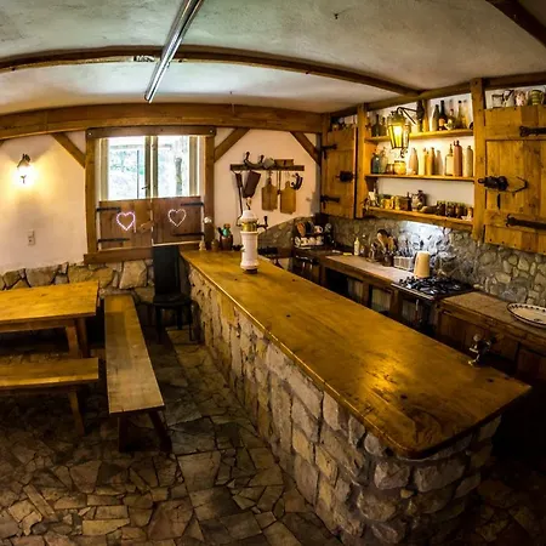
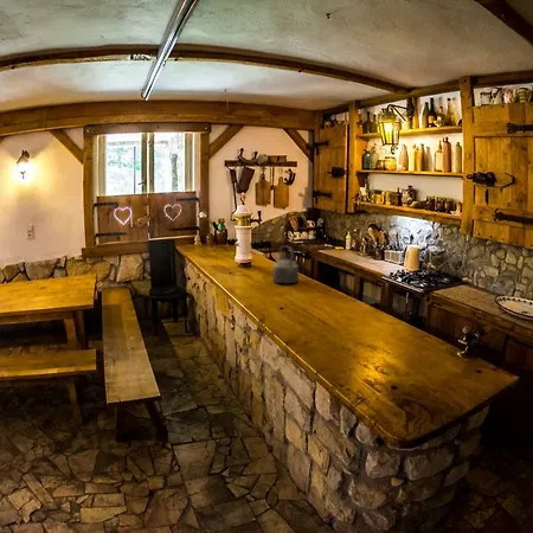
+ kettle [272,245,300,284]
